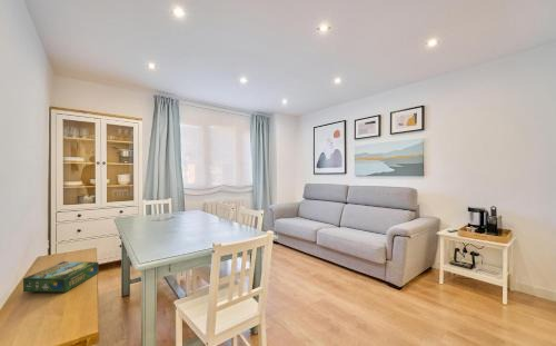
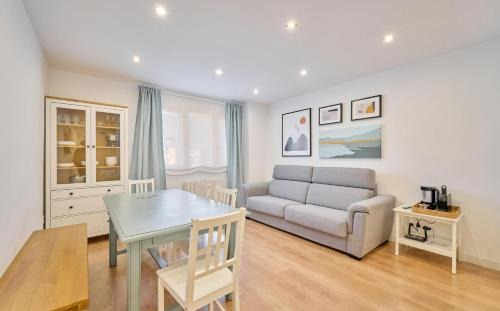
- board game [22,260,100,294]
